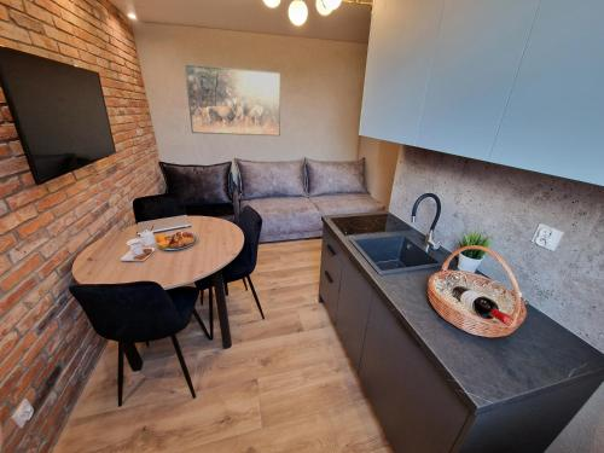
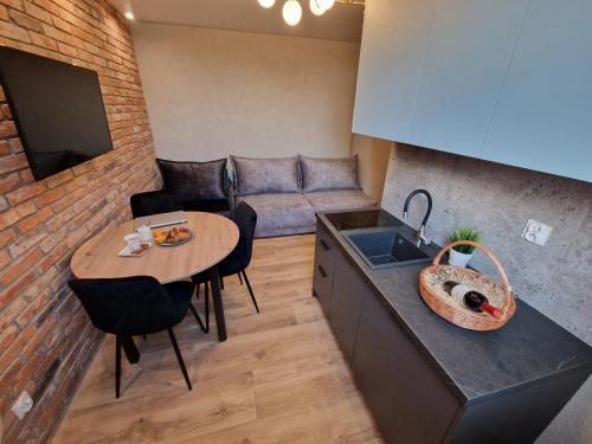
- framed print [184,63,281,137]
